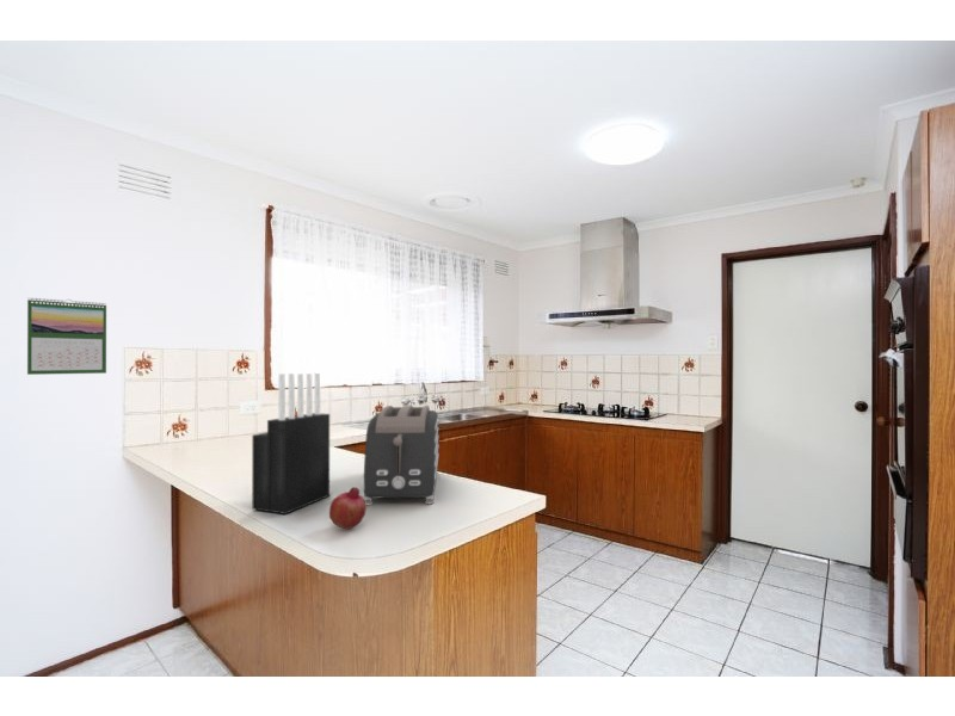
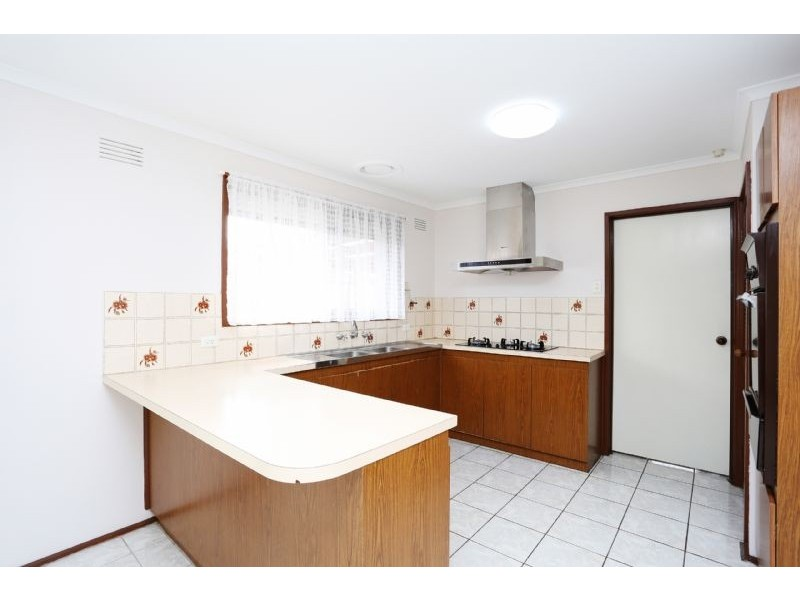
- toaster [363,405,439,506]
- fruit [328,487,368,530]
- knife block [251,371,331,516]
- calendar [26,297,107,376]
